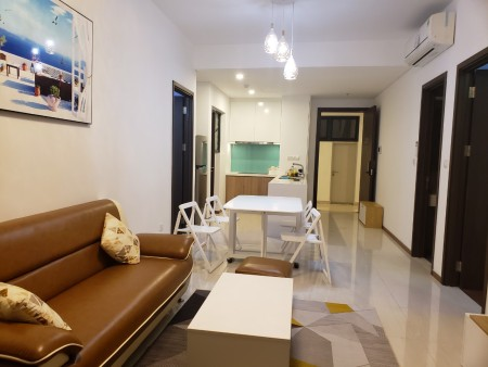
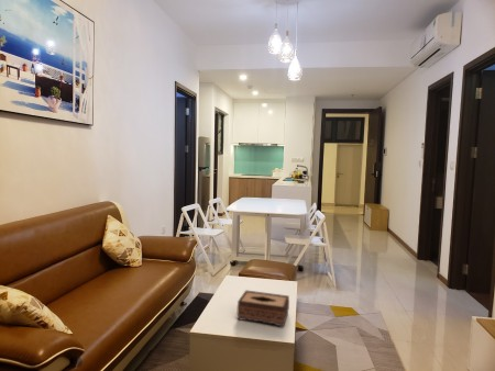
+ tissue box [235,289,290,327]
